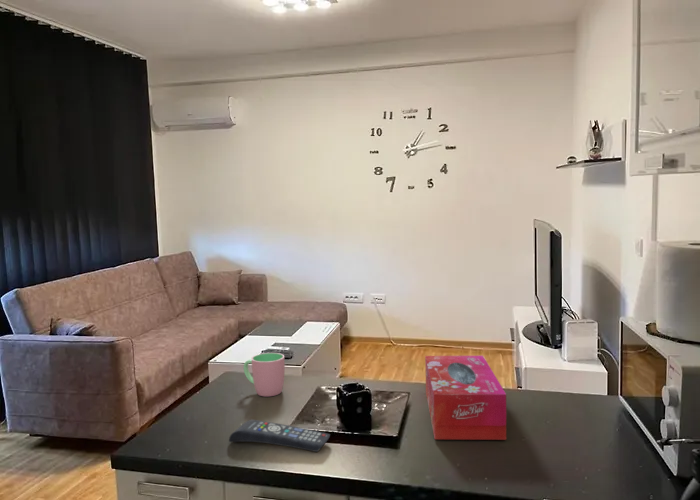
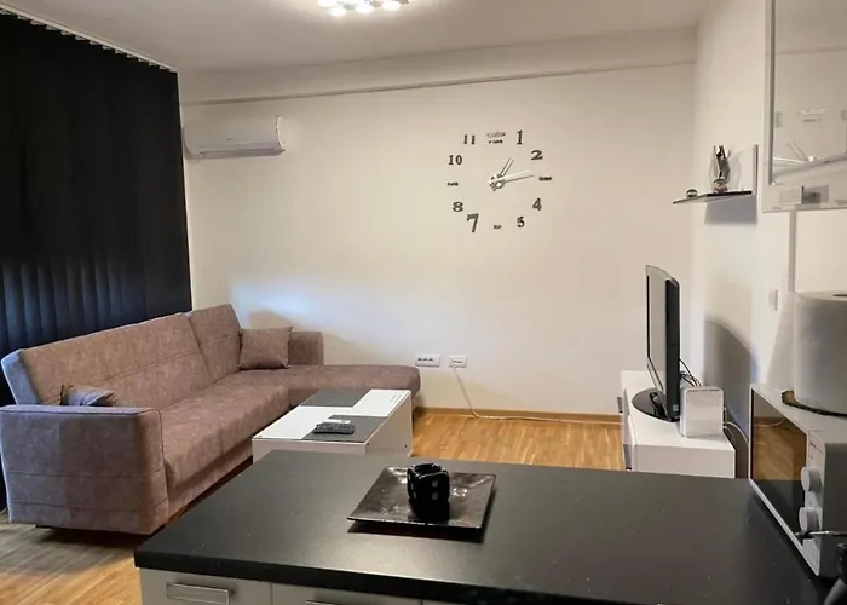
- tissue box [424,355,507,441]
- remote control [228,419,331,453]
- cup [243,352,286,397]
